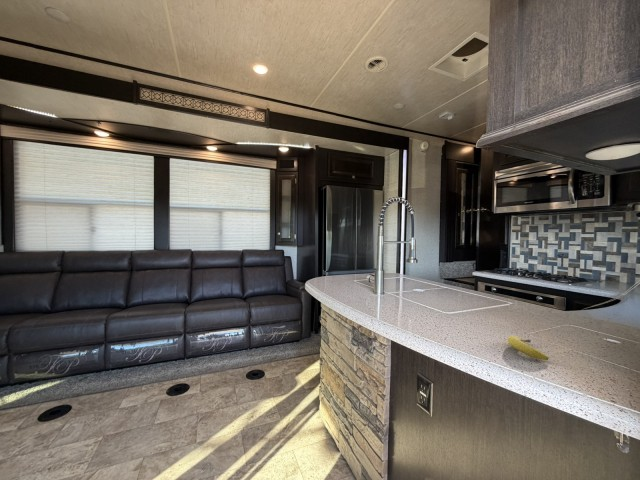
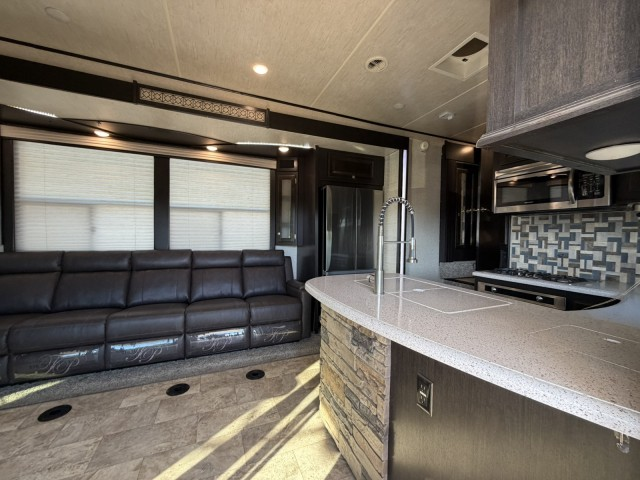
- fruit [507,335,550,361]
